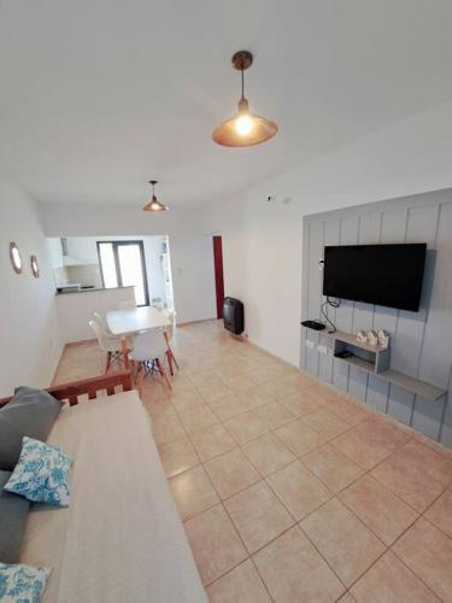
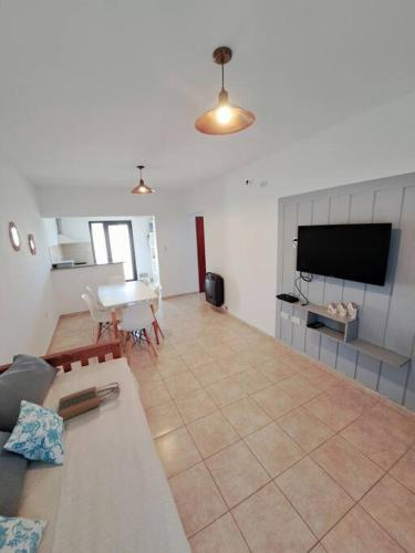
+ tote bag [58,382,121,421]
